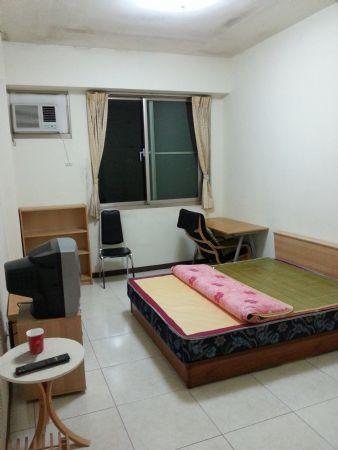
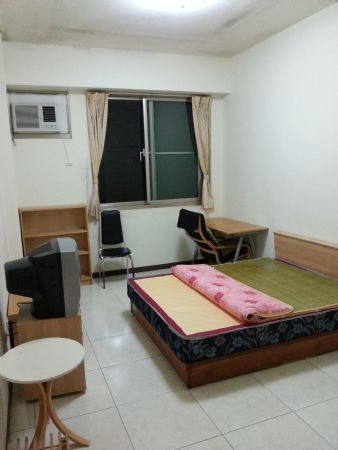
- remote control [14,352,71,376]
- mug [25,327,45,355]
